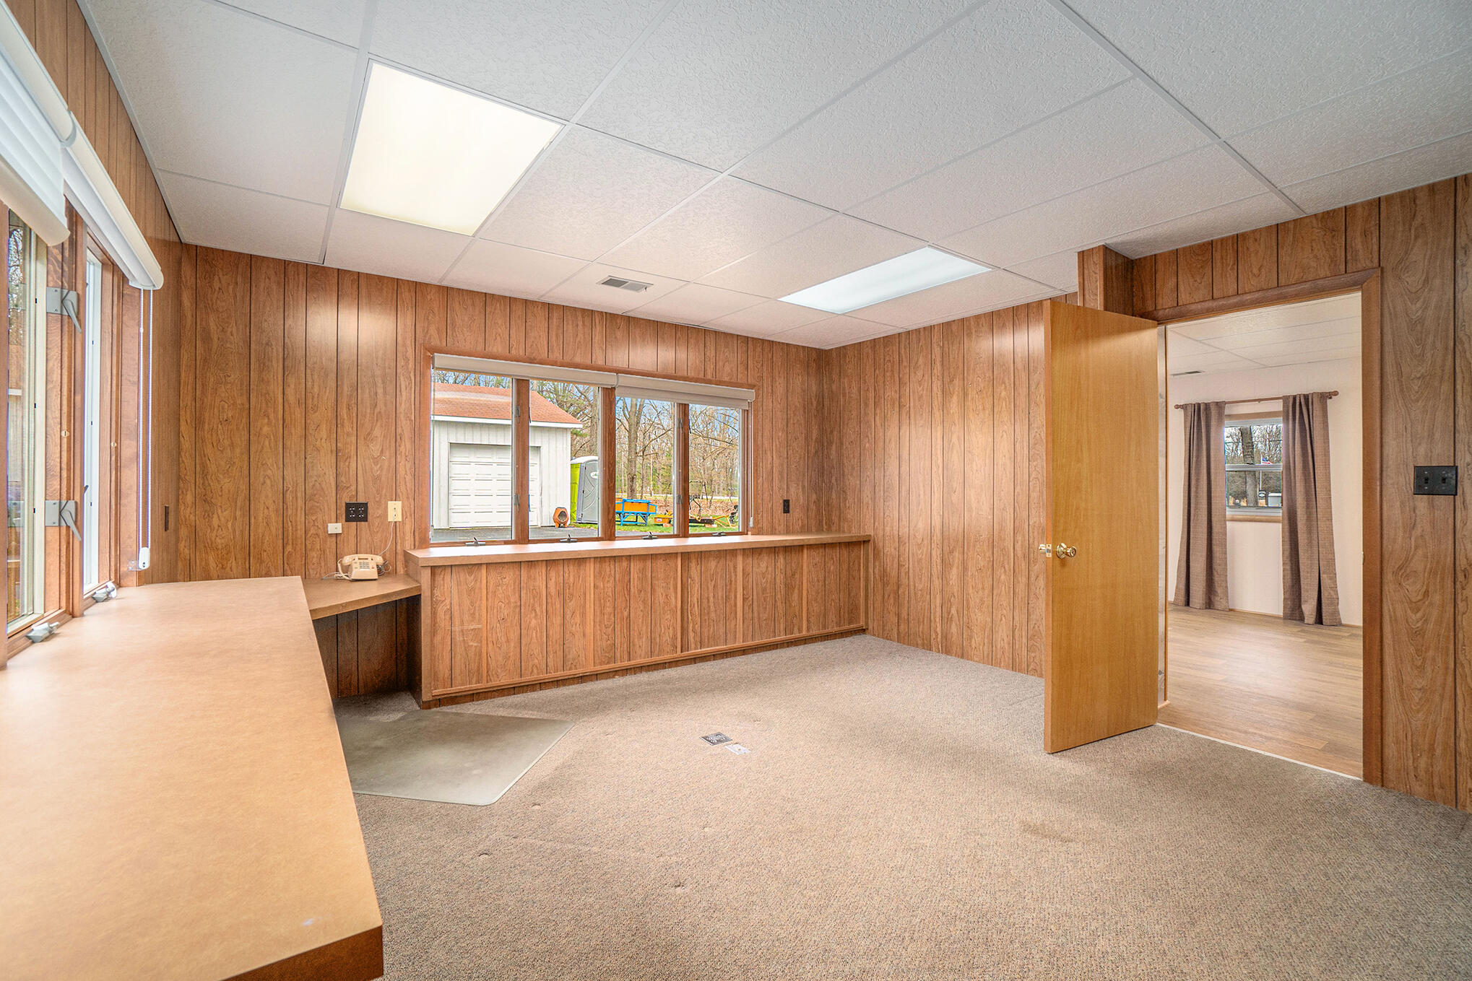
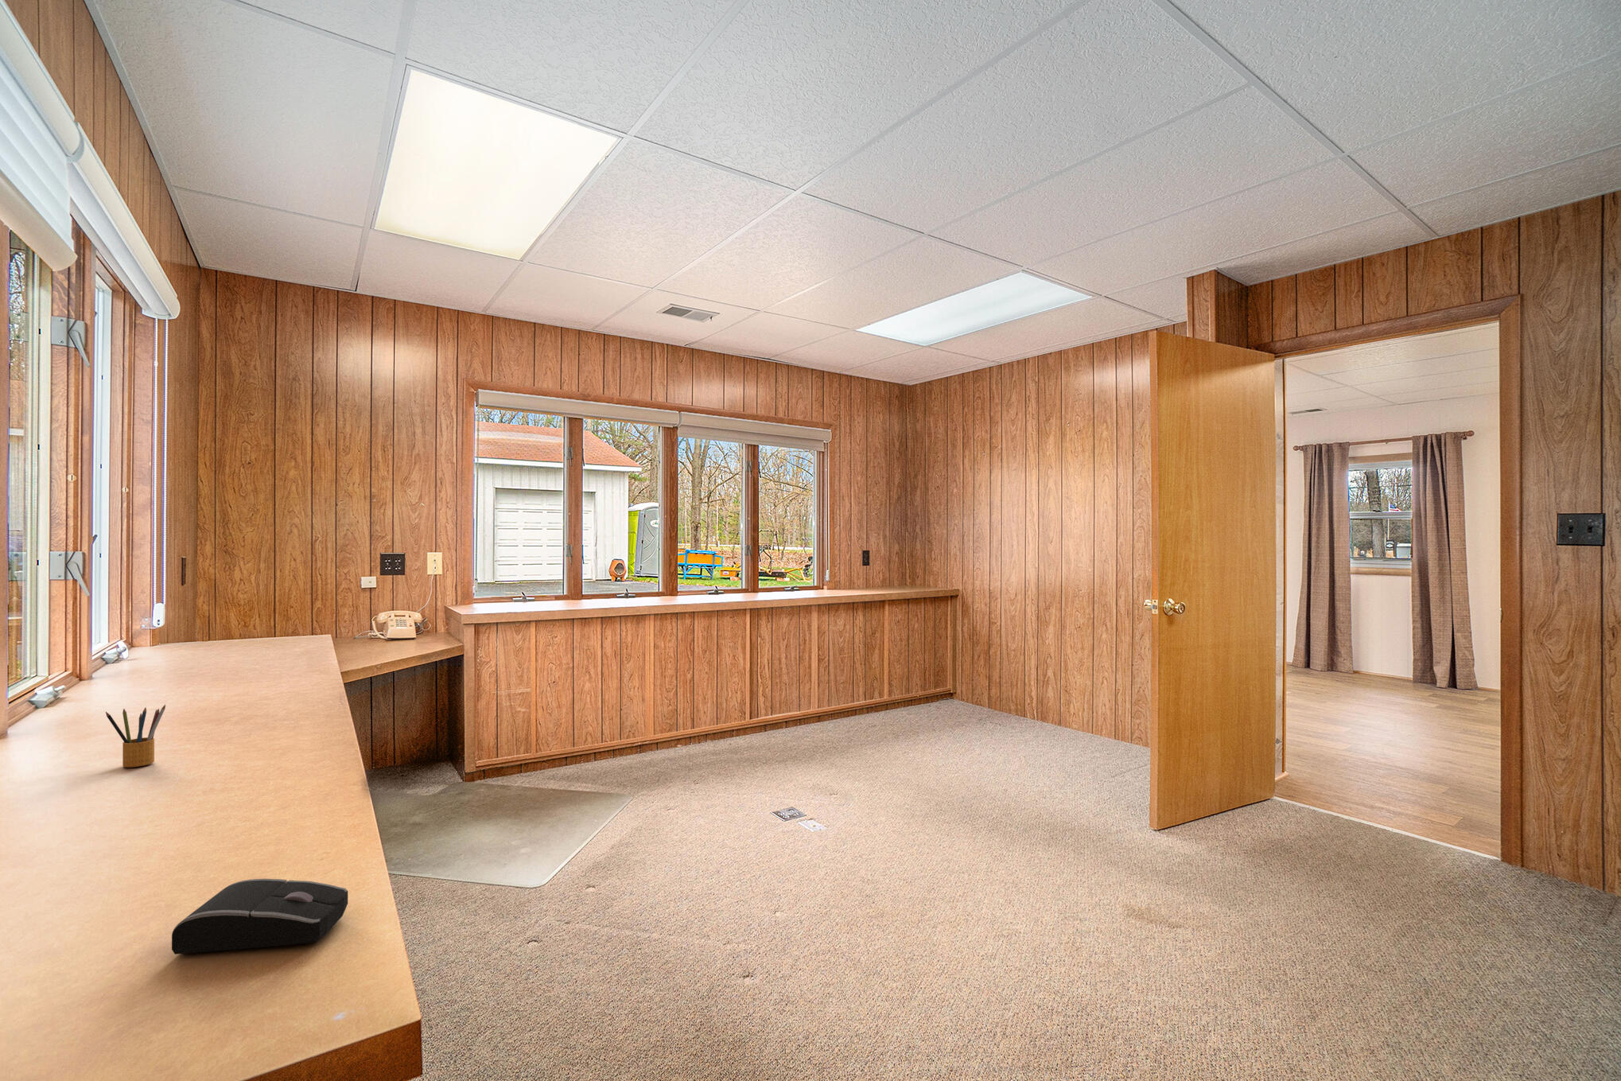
+ pencil box [105,703,166,769]
+ computer mouse [171,878,349,956]
